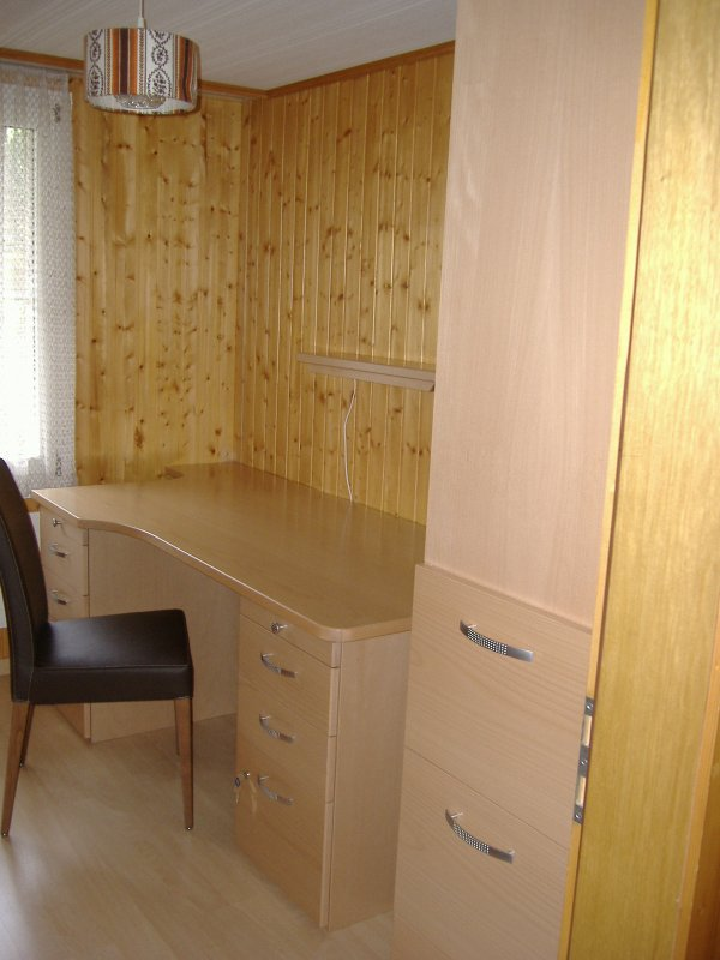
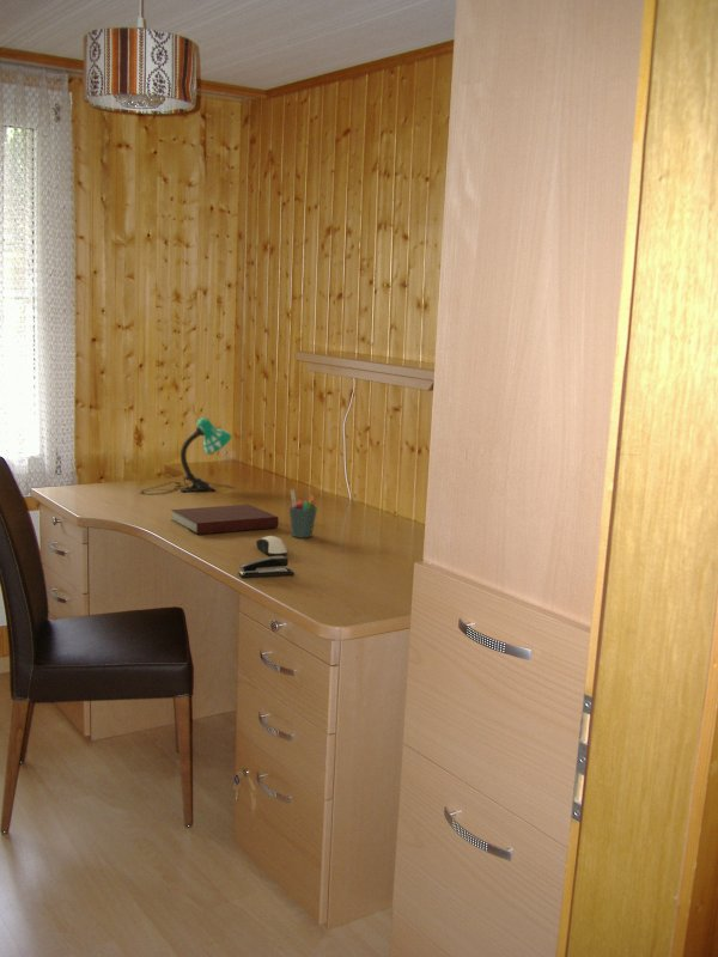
+ notebook [170,504,280,536]
+ pen holder [287,488,318,538]
+ computer mouse [255,535,288,556]
+ desk lamp [139,416,236,495]
+ stapler [237,555,296,579]
